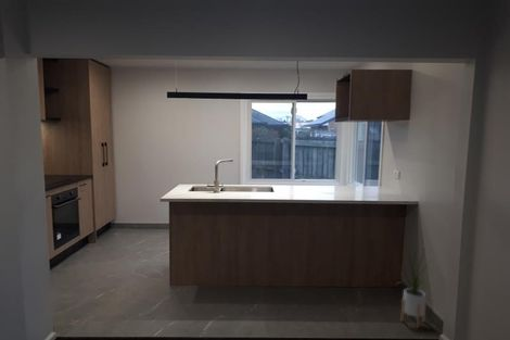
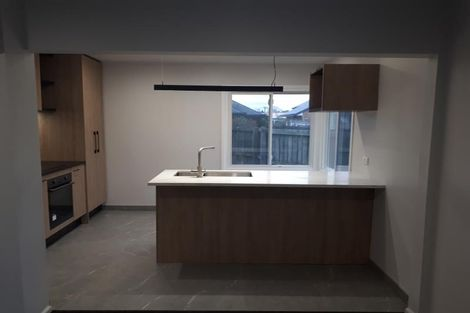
- house plant [391,243,438,329]
